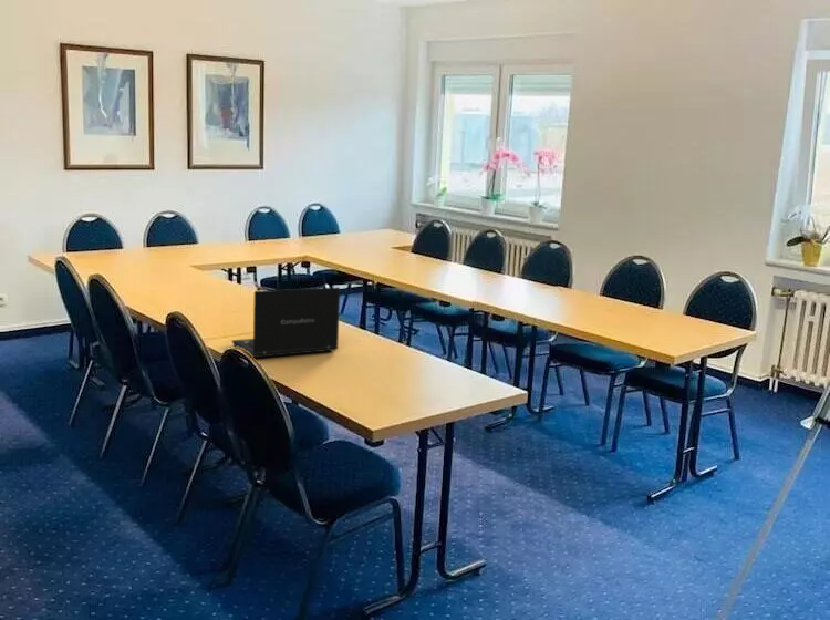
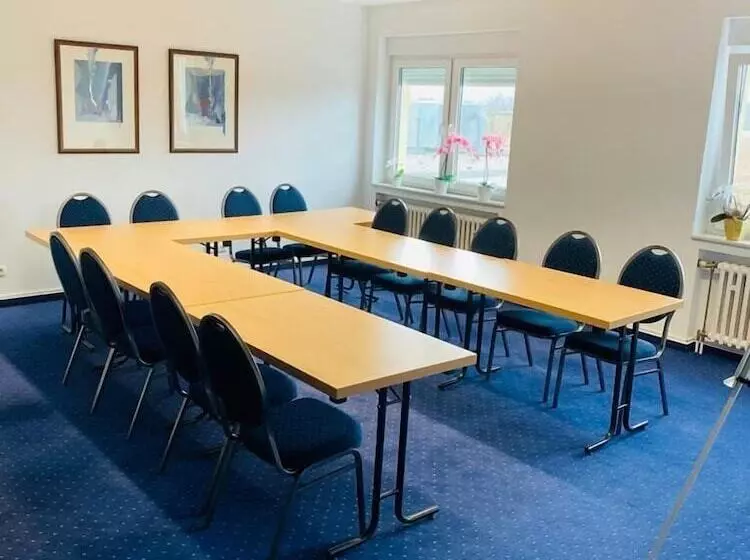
- laptop [231,286,341,359]
